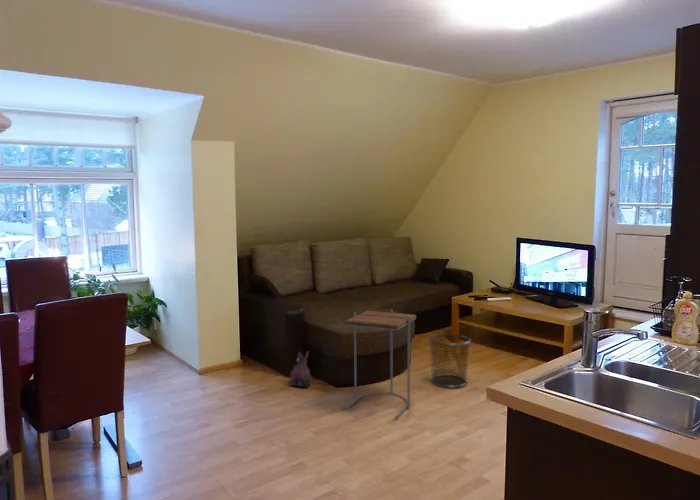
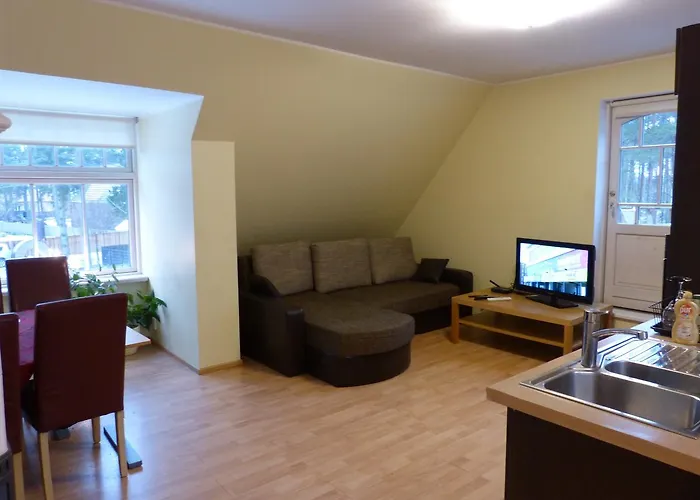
- side table [343,308,417,419]
- plush toy [288,350,313,388]
- waste bin [428,333,472,389]
